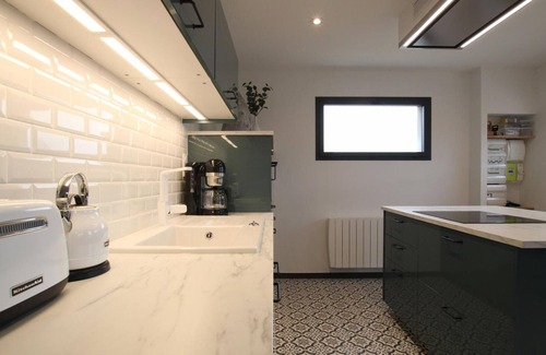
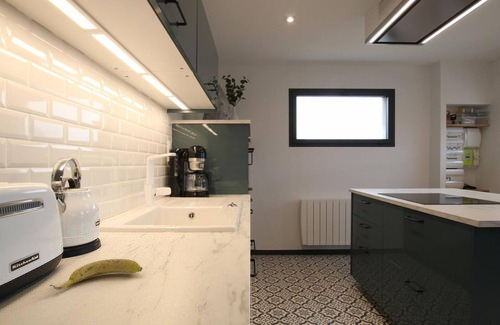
+ banana [49,258,144,291]
